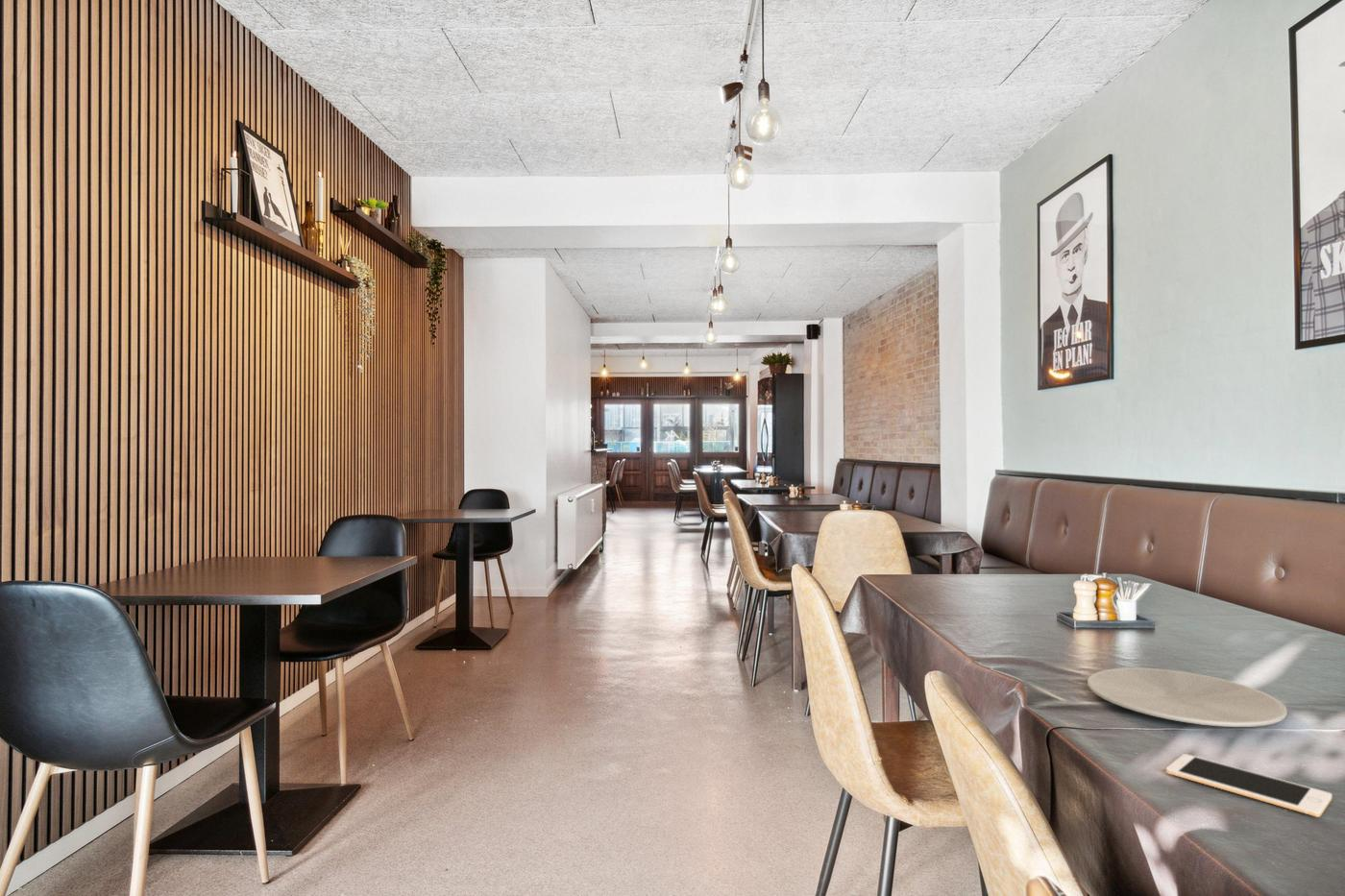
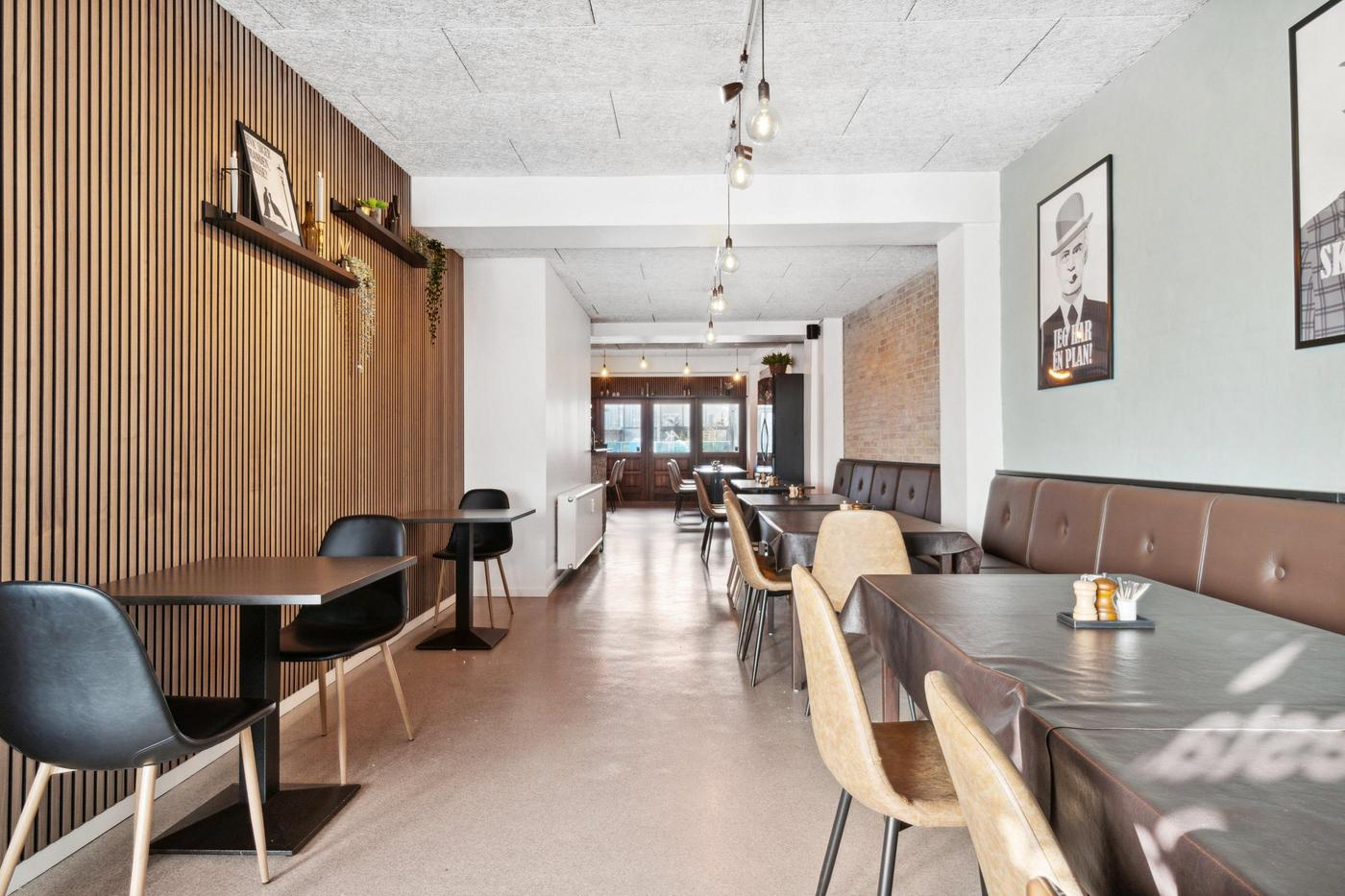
- plate [1087,666,1288,728]
- cell phone [1165,753,1333,818]
